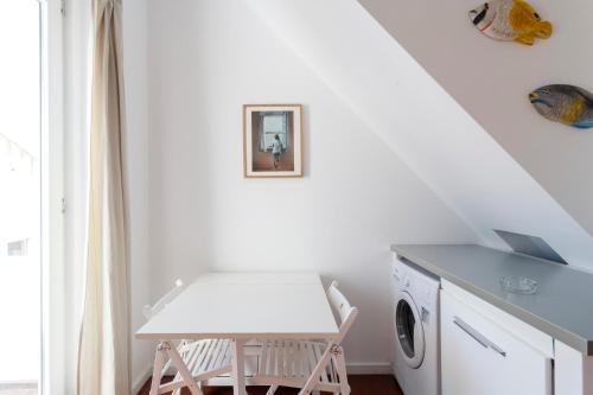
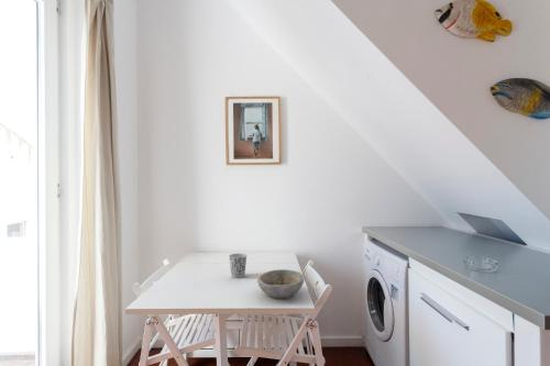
+ cup [228,253,249,279]
+ bowl [256,268,305,300]
